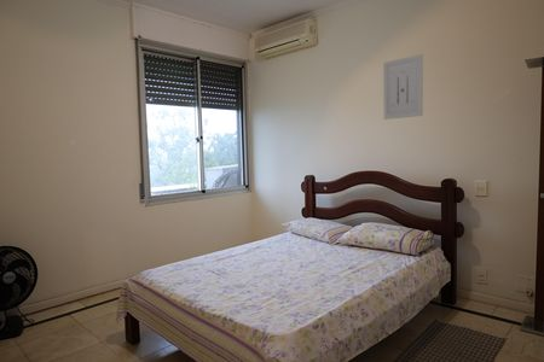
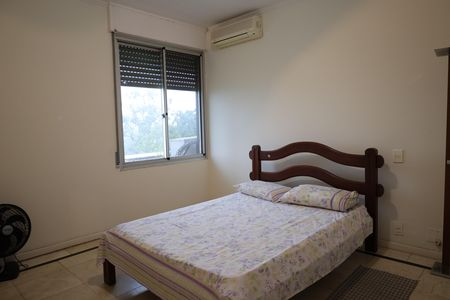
- wall art [382,53,424,121]
